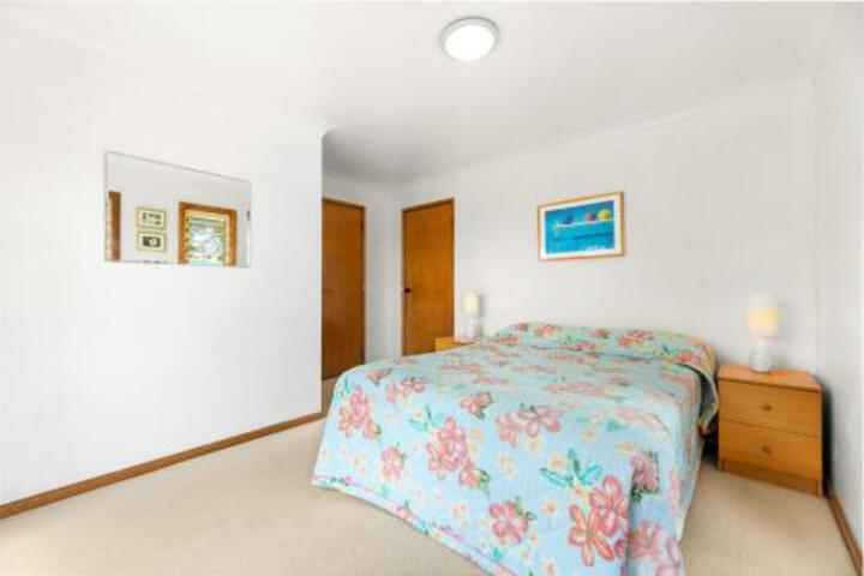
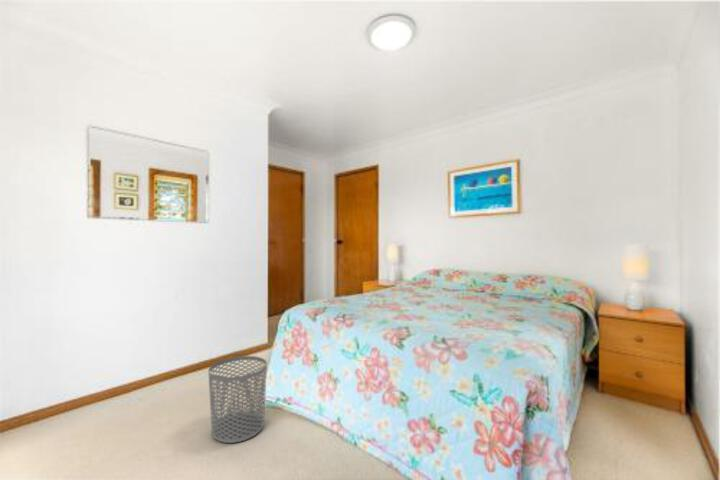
+ waste bin [207,355,268,444]
